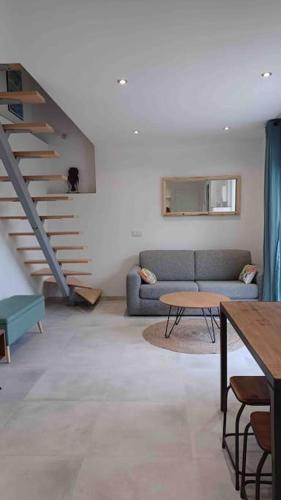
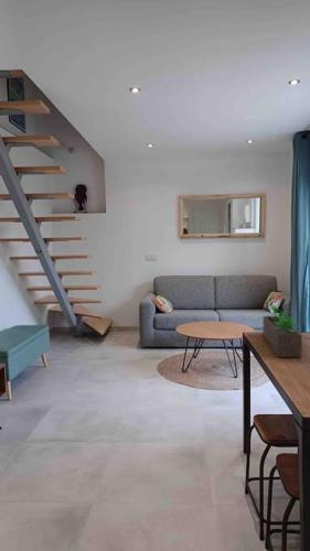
+ succulent planter [263,304,303,358]
